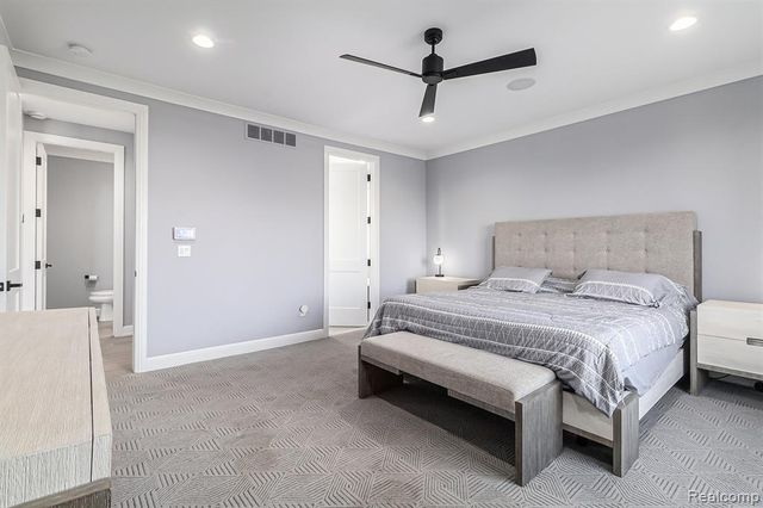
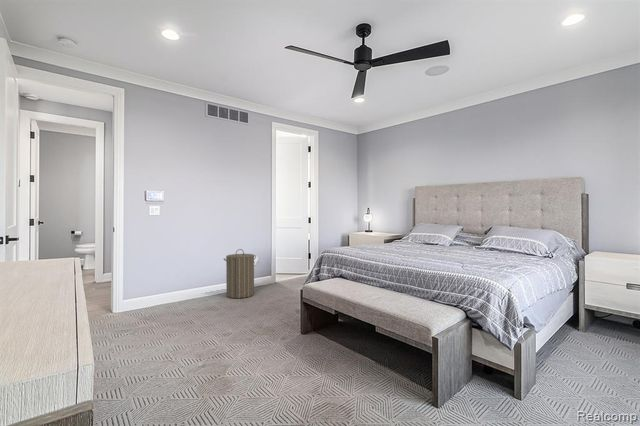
+ laundry hamper [223,248,257,299]
